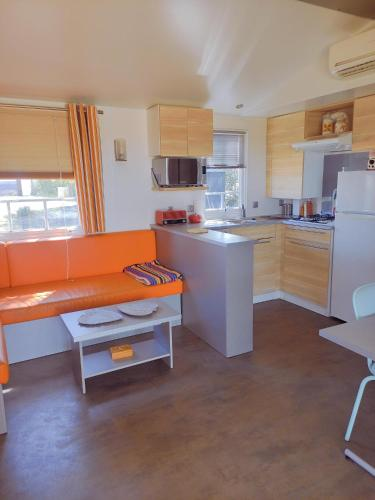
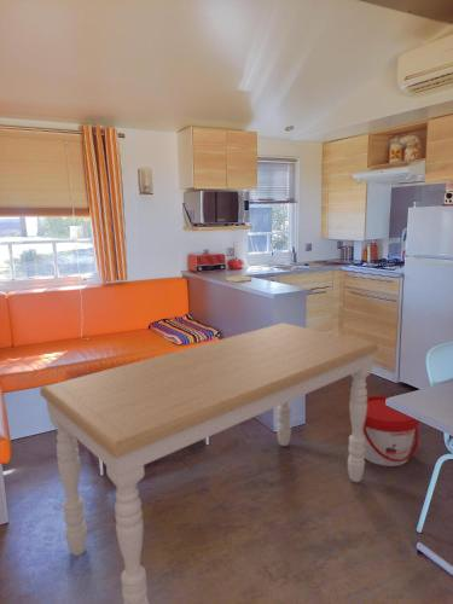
+ dining table [39,321,379,604]
+ bucket [362,395,420,467]
